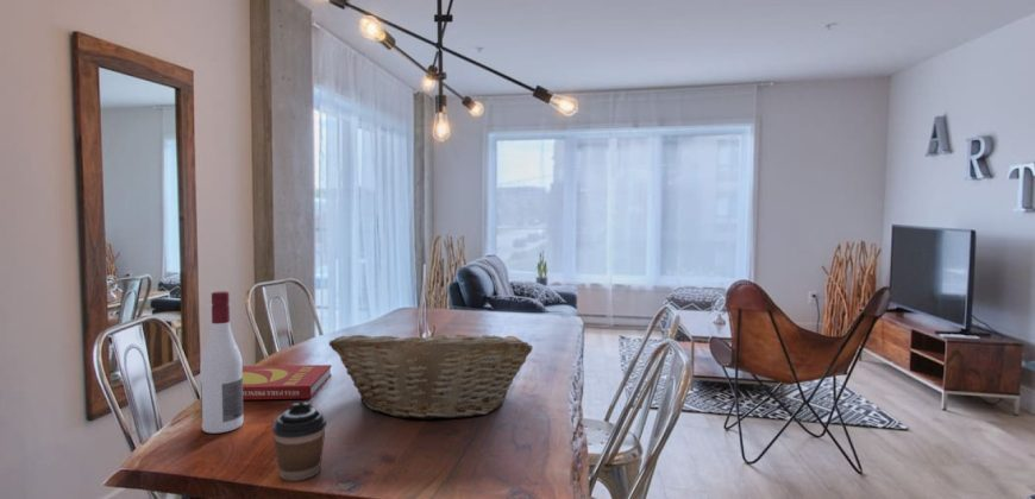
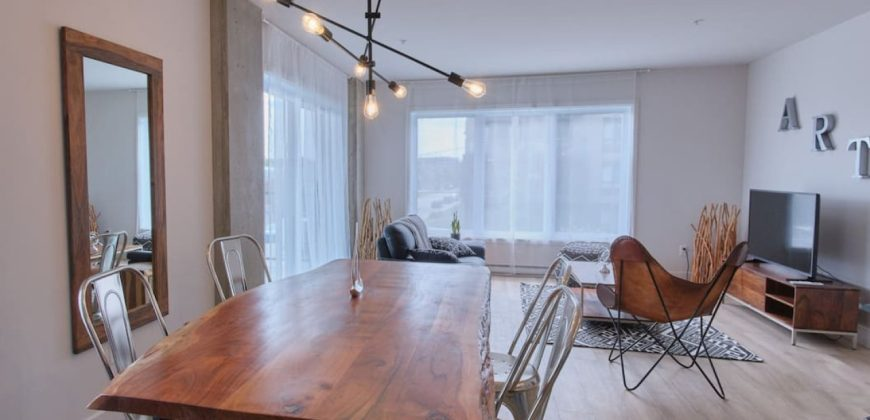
- fruit basket [328,324,534,422]
- book [243,364,332,400]
- alcohol [200,290,245,435]
- coffee cup [271,402,327,482]
